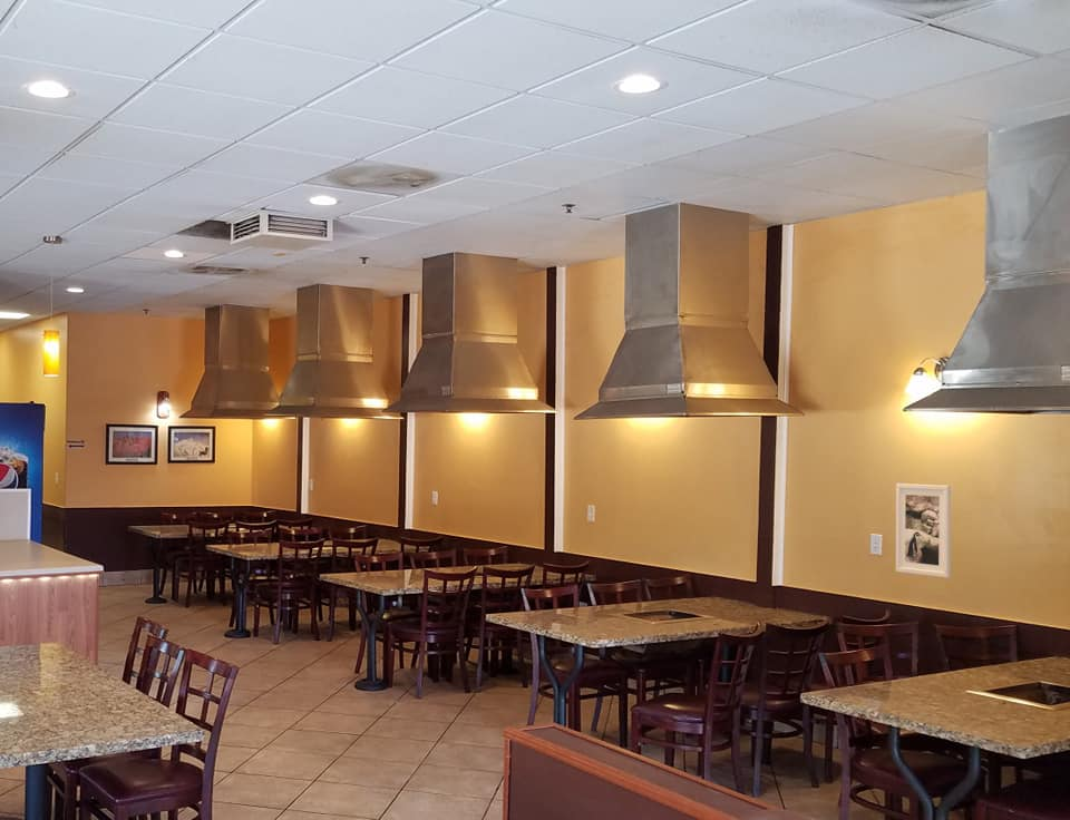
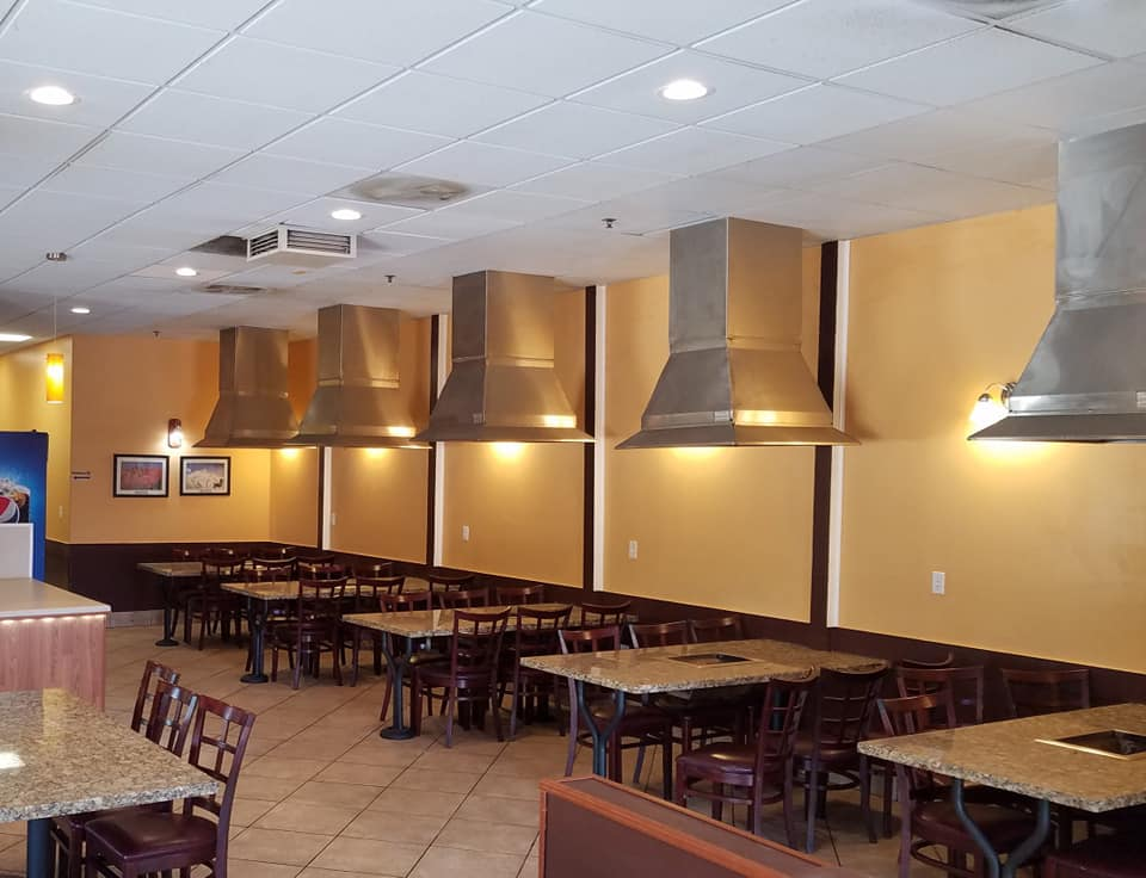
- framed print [895,482,952,579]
